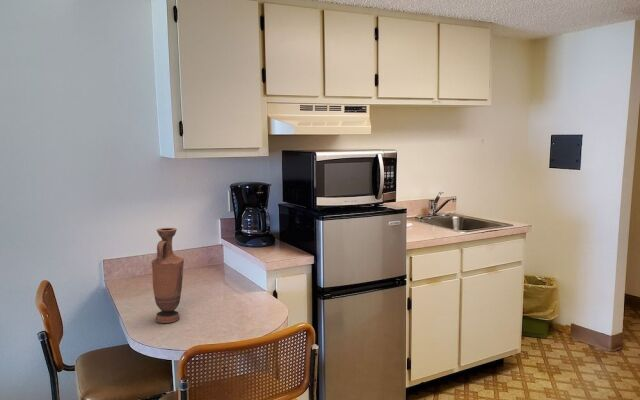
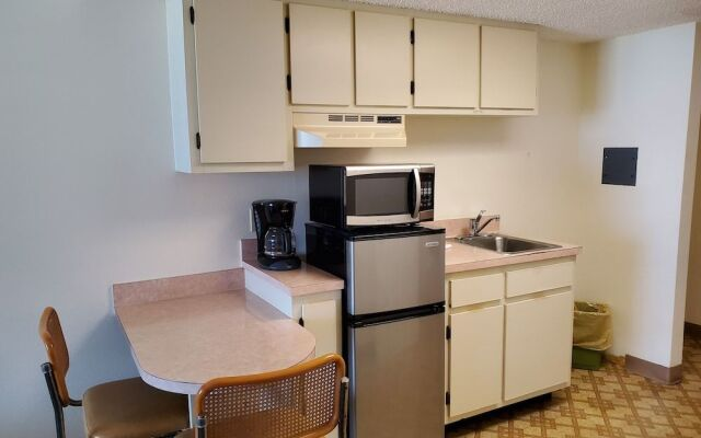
- vase [151,227,185,324]
